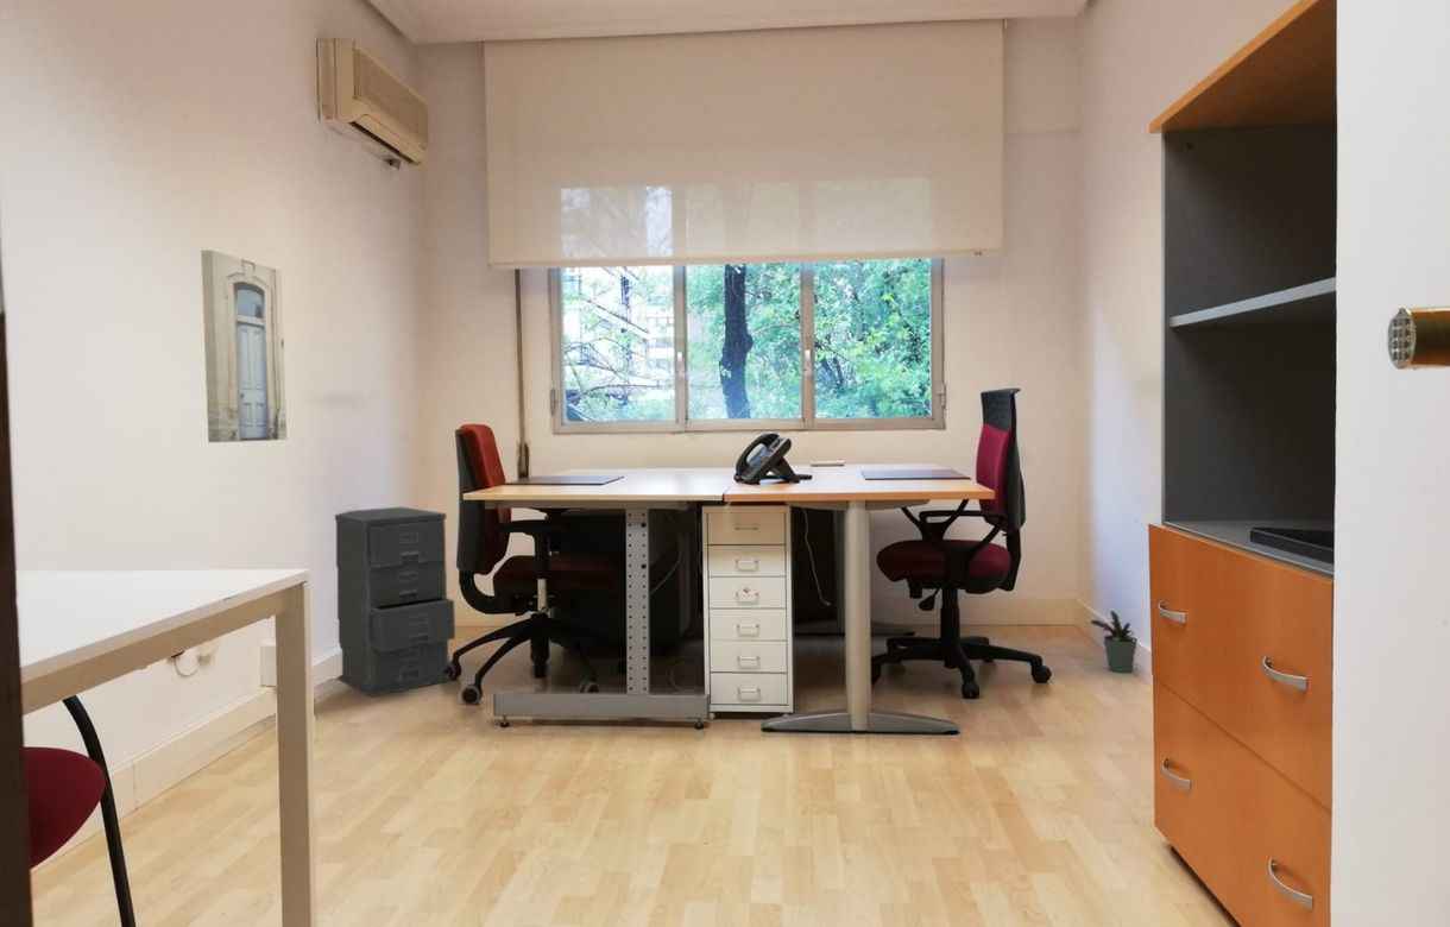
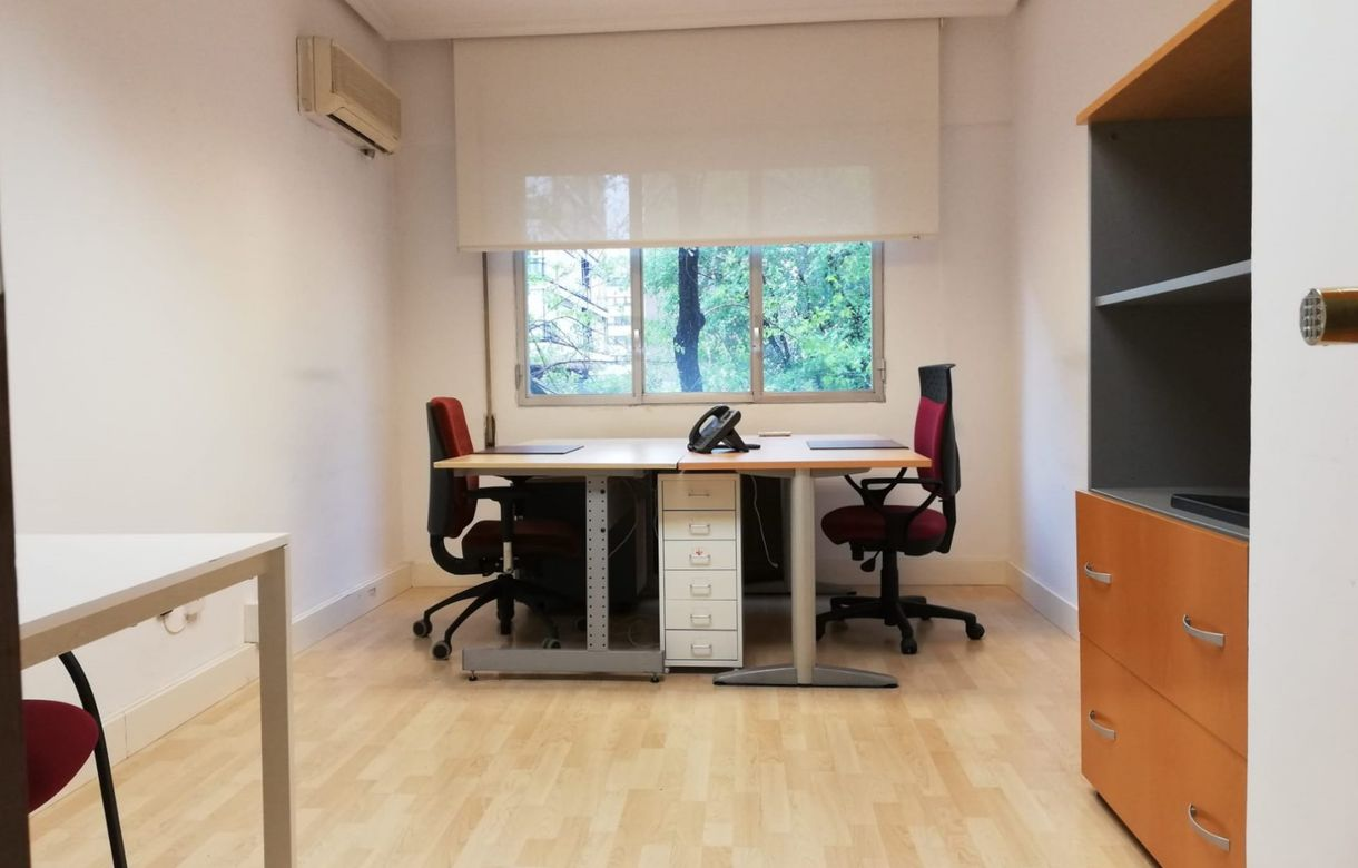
- wall art [200,250,288,443]
- potted plant [1090,610,1139,674]
- filing cabinet [334,506,456,699]
